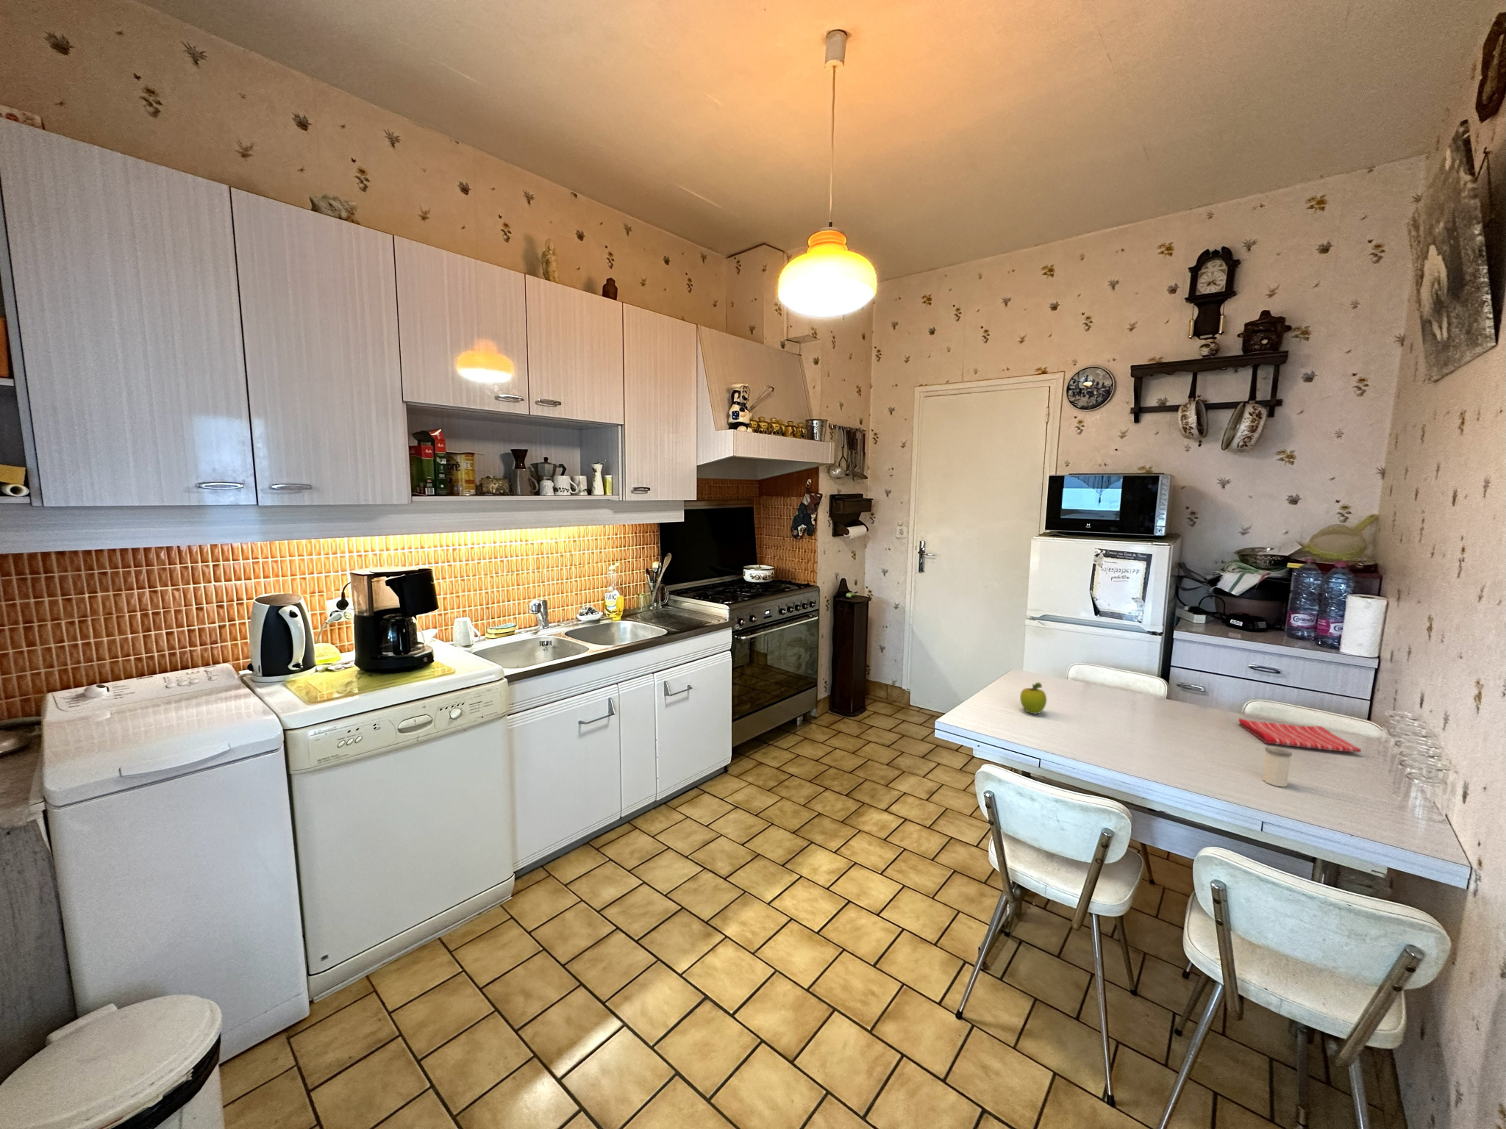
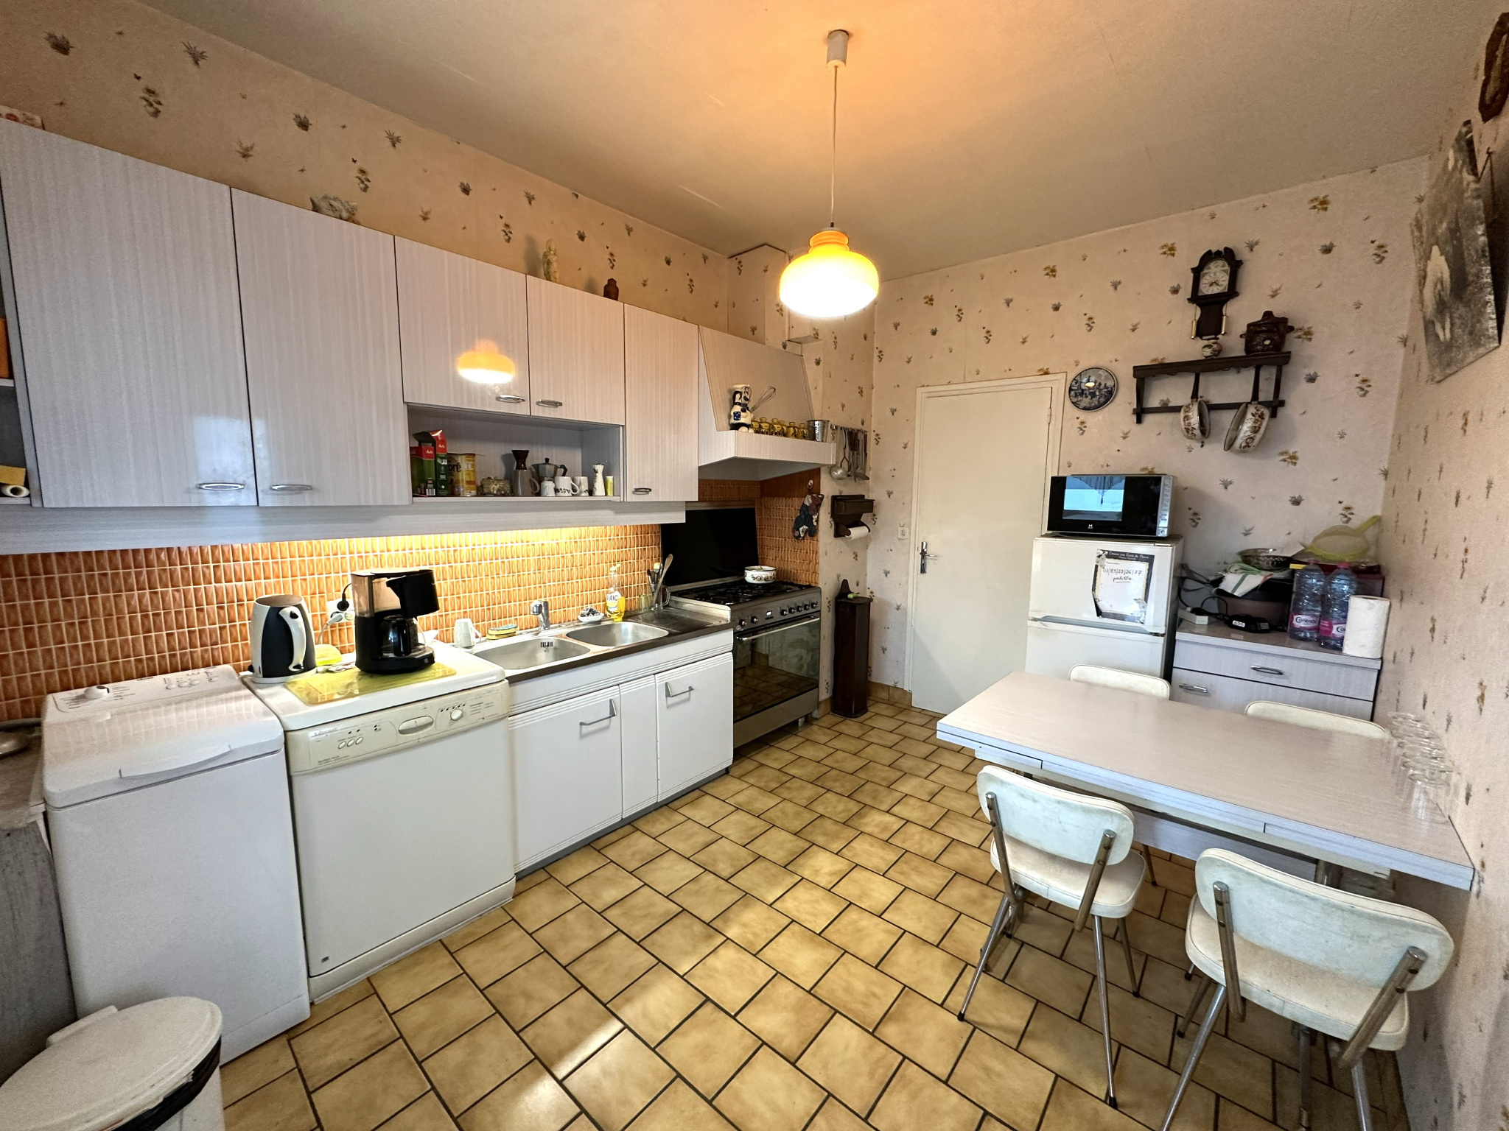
- fruit [1019,682,1047,714]
- salt shaker [1262,745,1293,787]
- dish towel [1238,717,1361,753]
